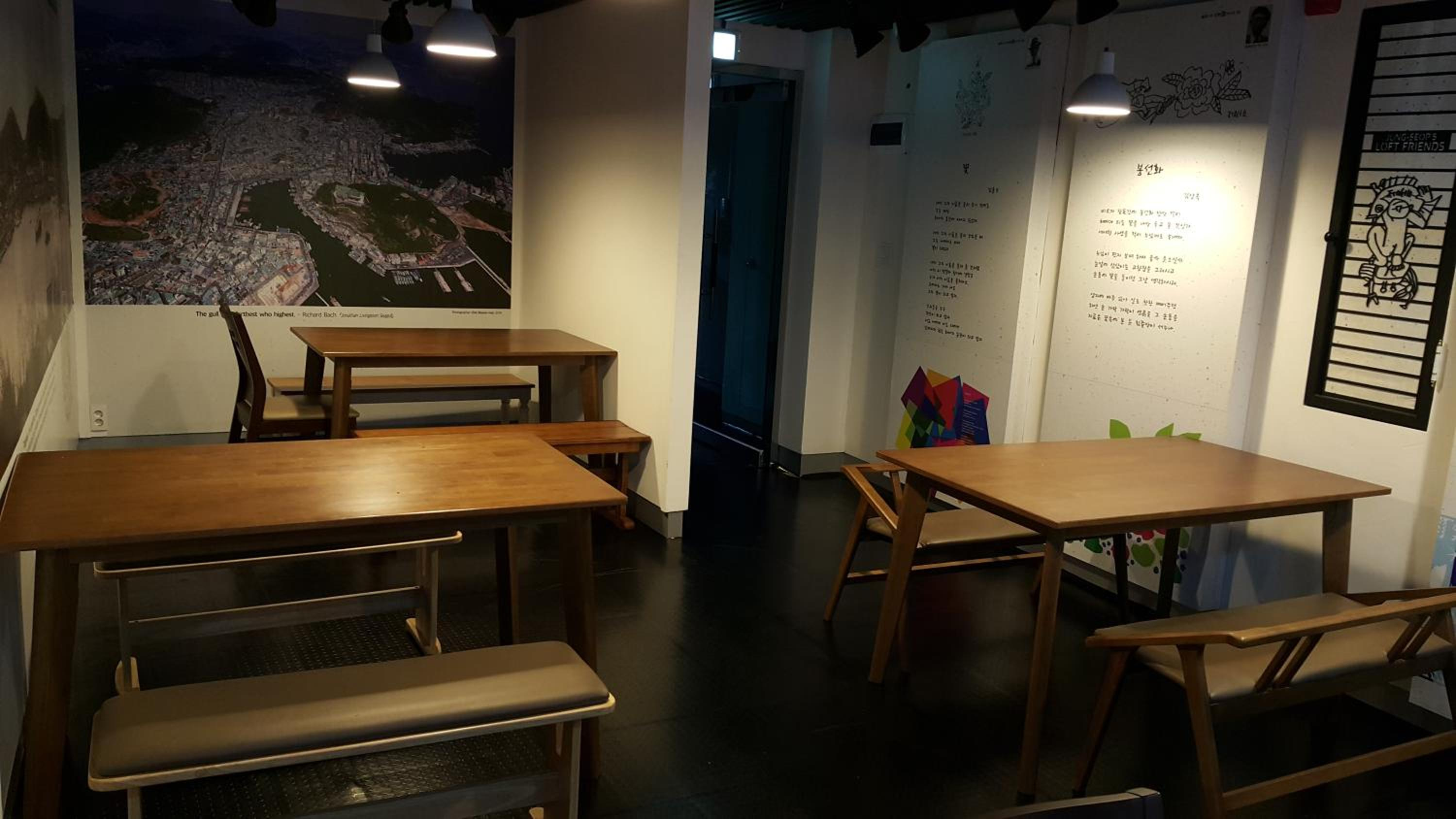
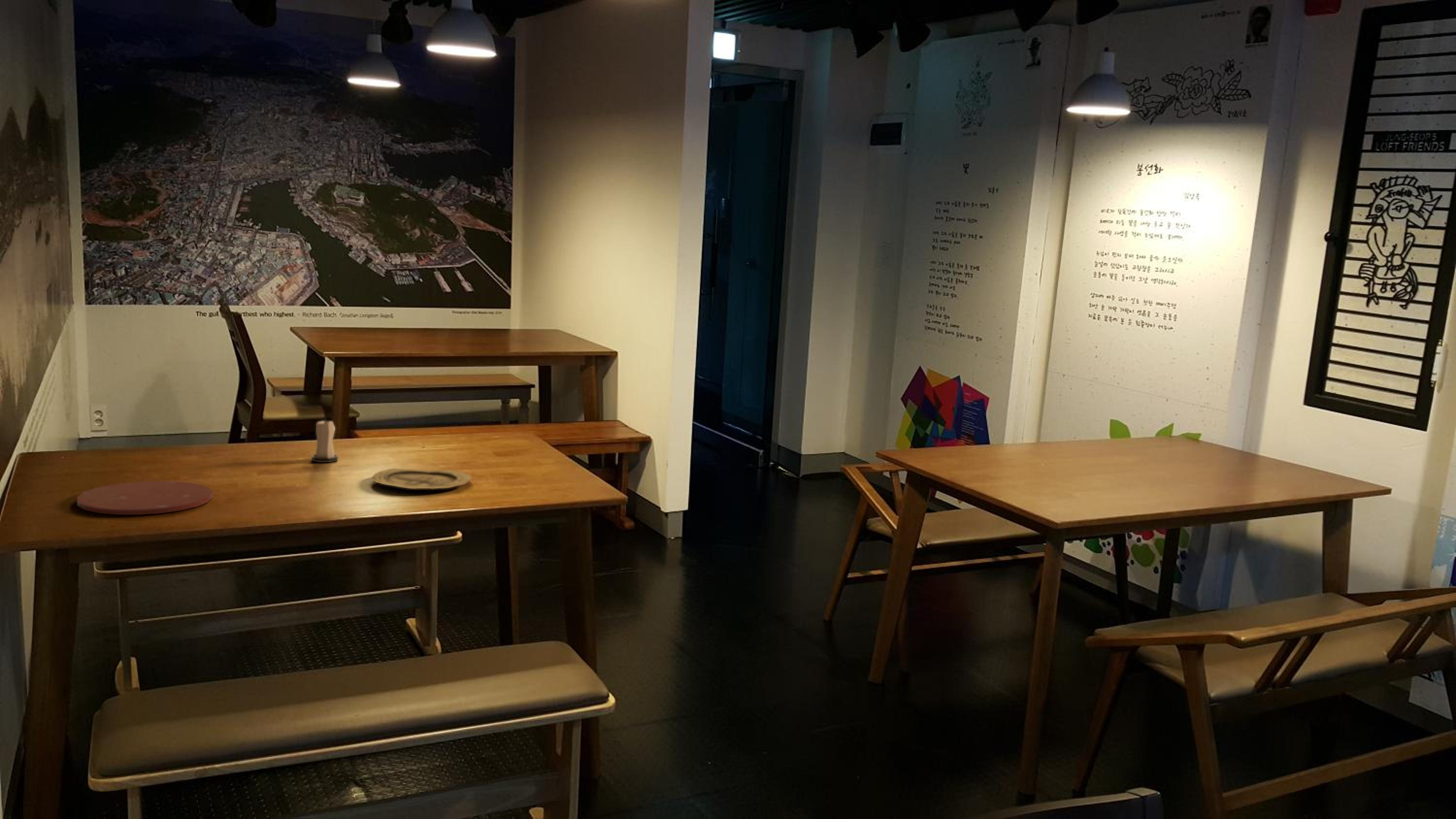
+ plate [371,468,472,490]
+ plate [77,480,213,515]
+ candle [311,418,338,463]
